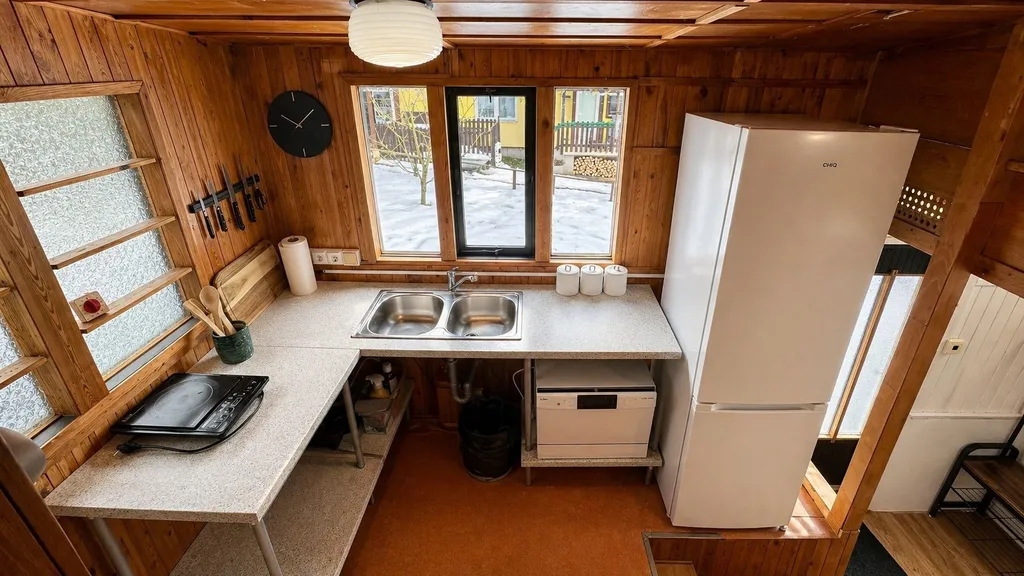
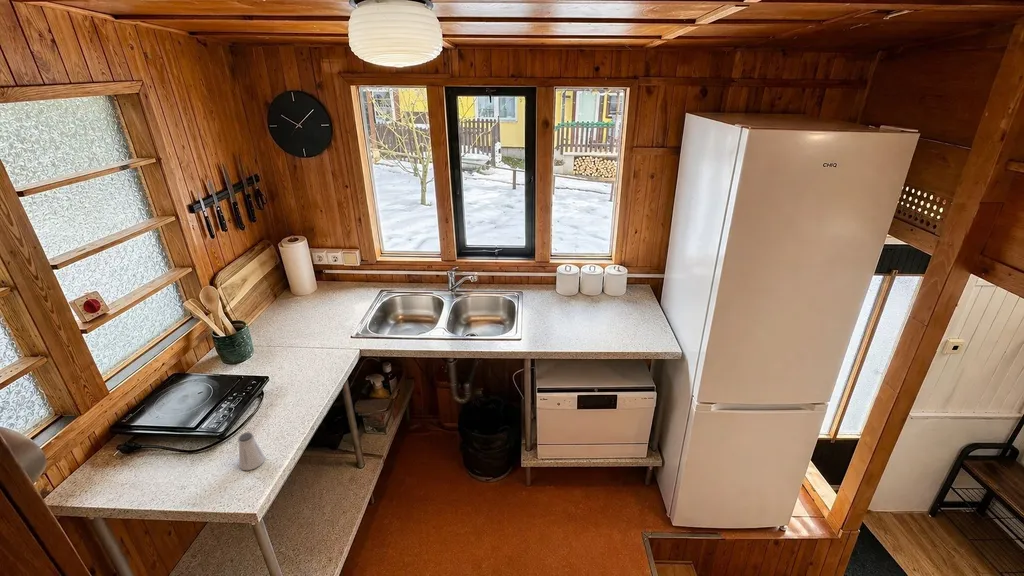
+ saltshaker [237,431,266,471]
